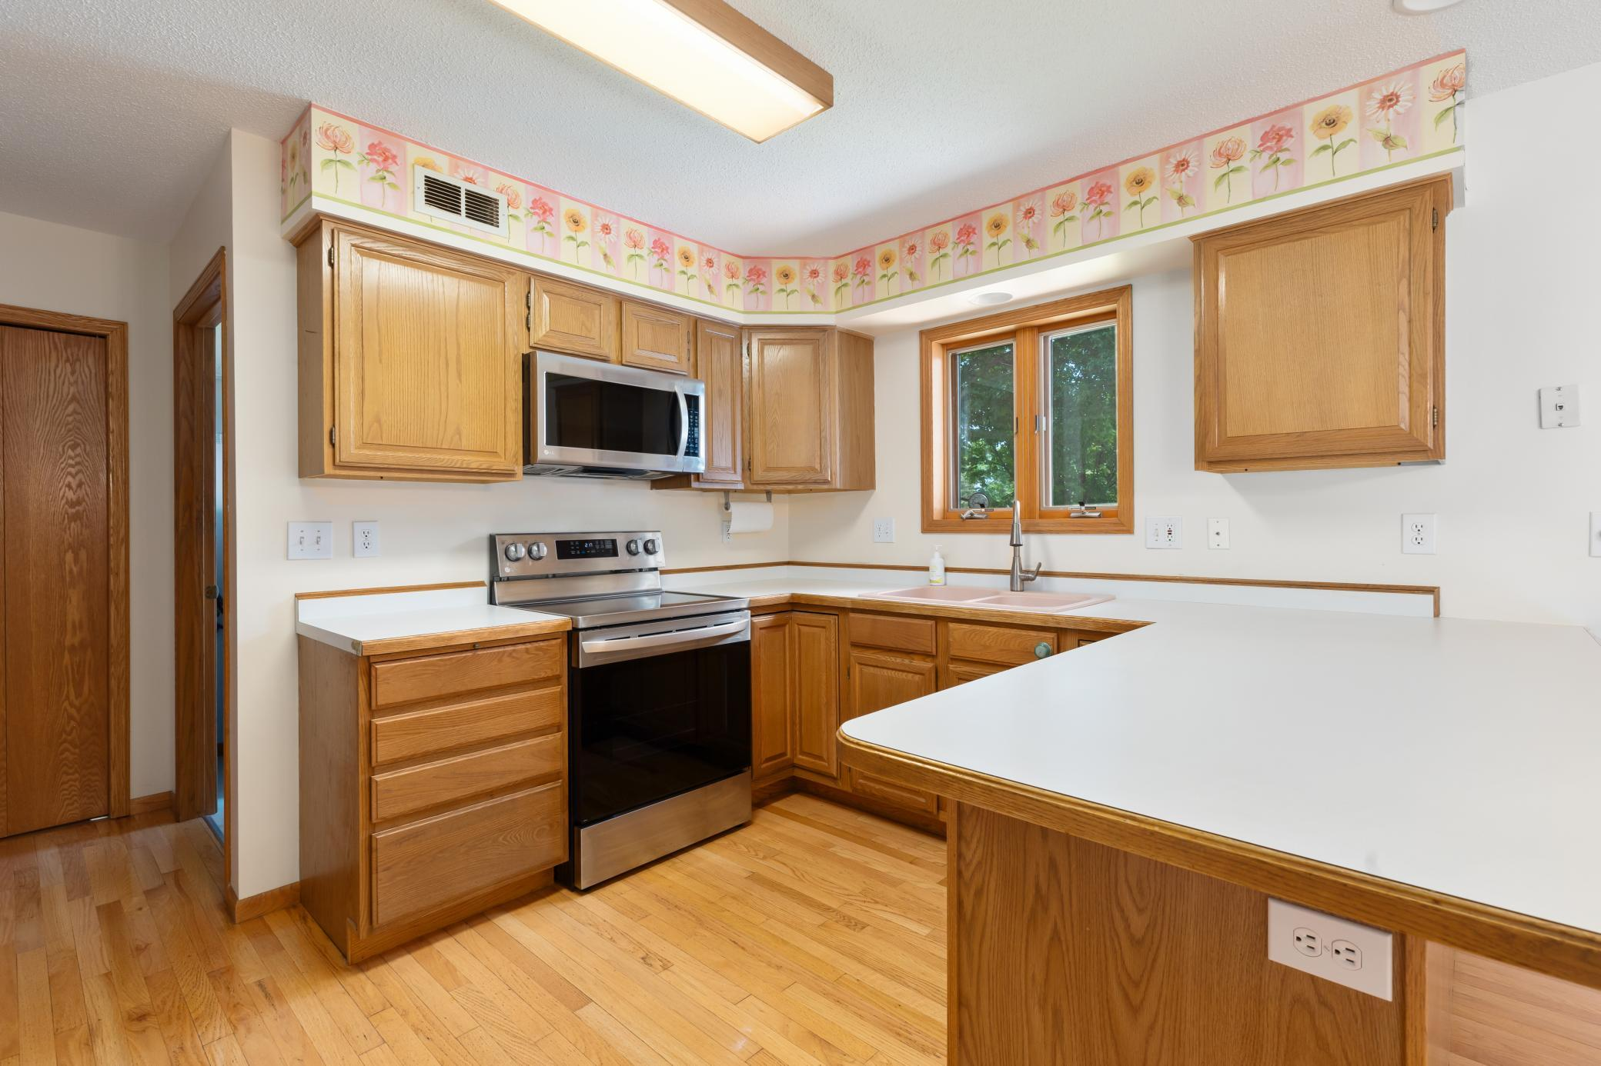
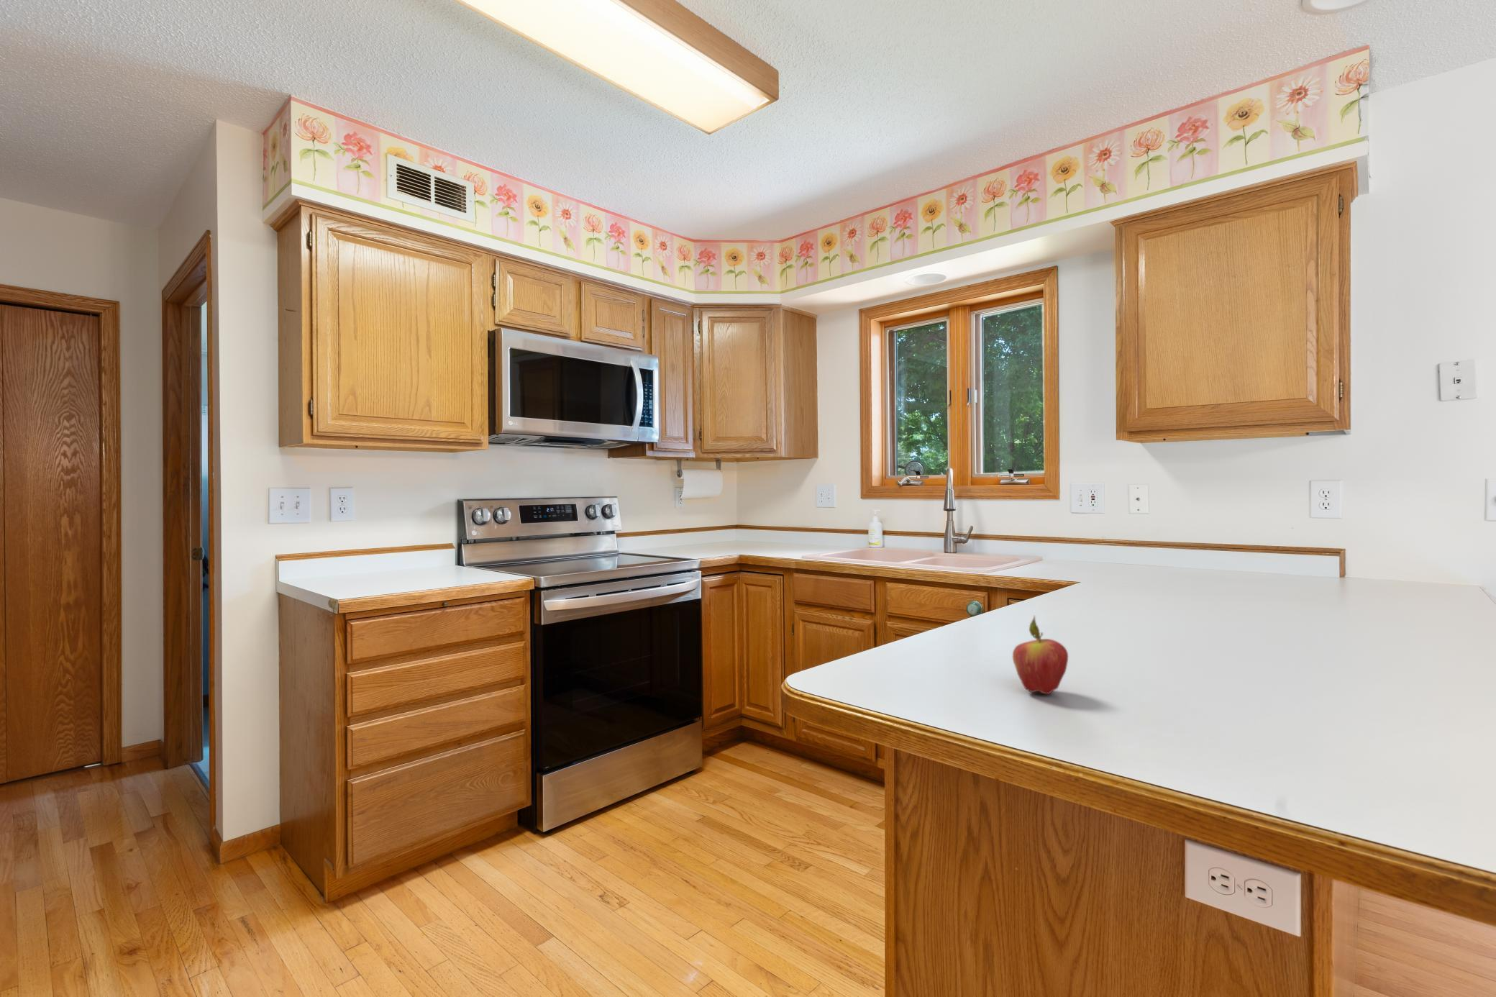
+ fruit [1012,615,1069,694]
